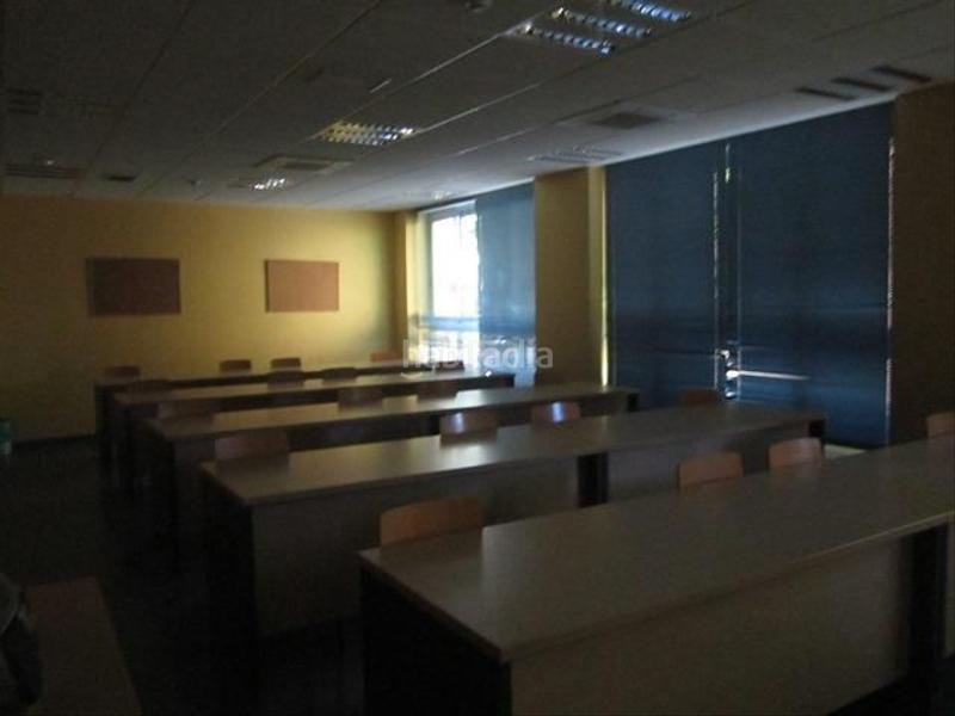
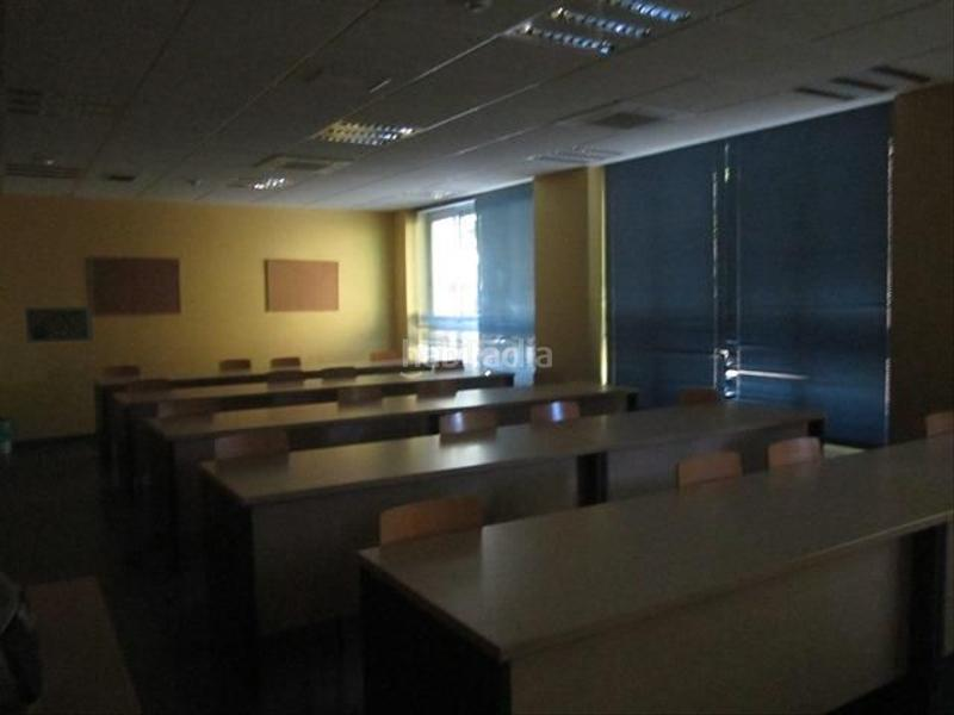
+ road map [24,305,94,344]
